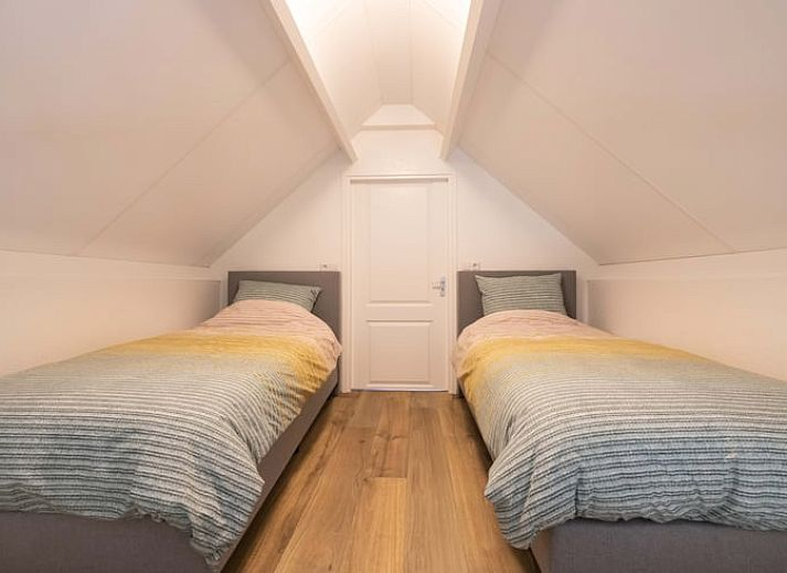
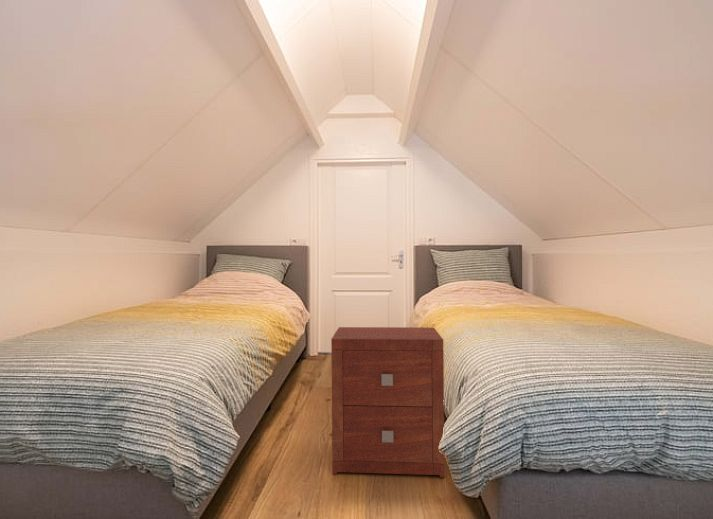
+ nightstand [330,326,446,478]
